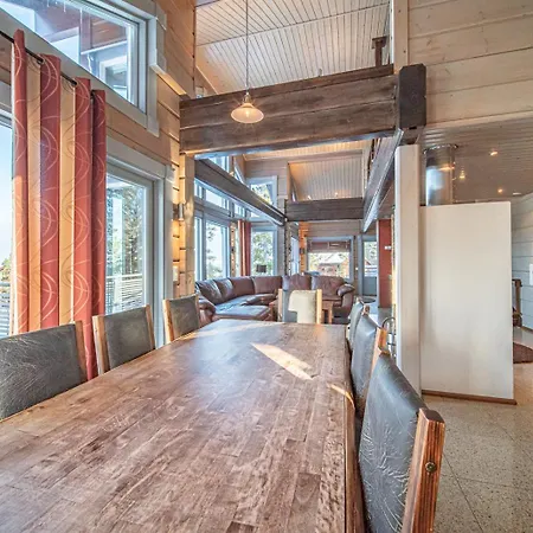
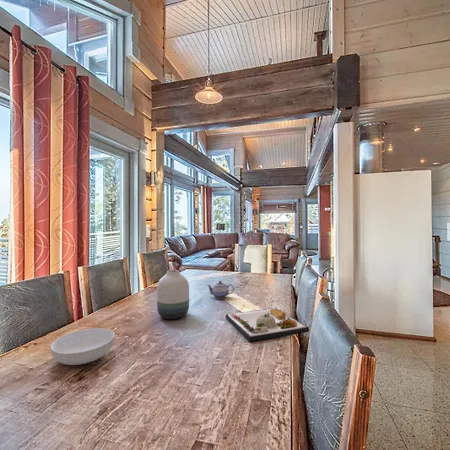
+ vase [156,269,190,320]
+ dinner plate [225,307,310,343]
+ serving bowl [49,327,116,366]
+ teapot [206,280,235,300]
